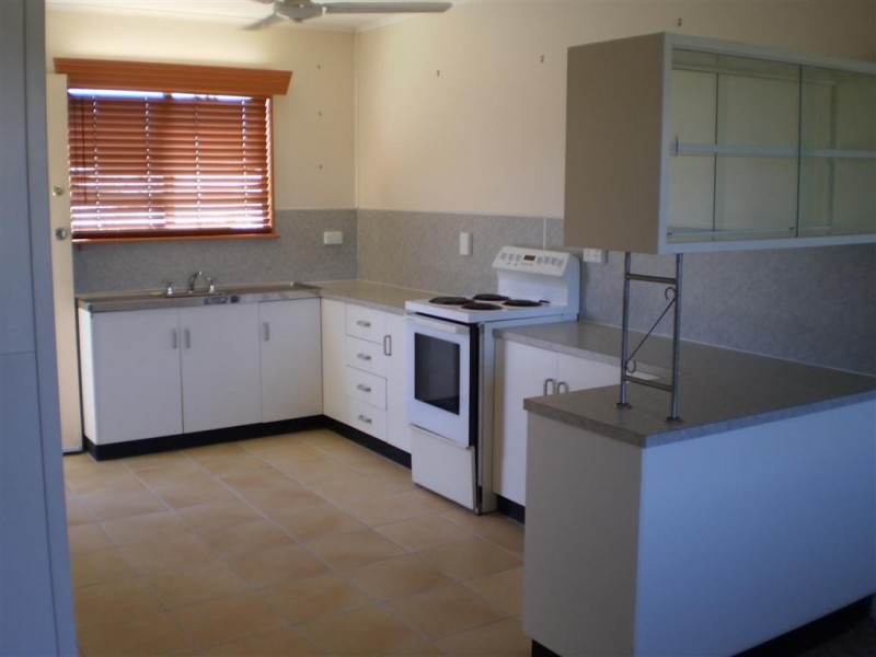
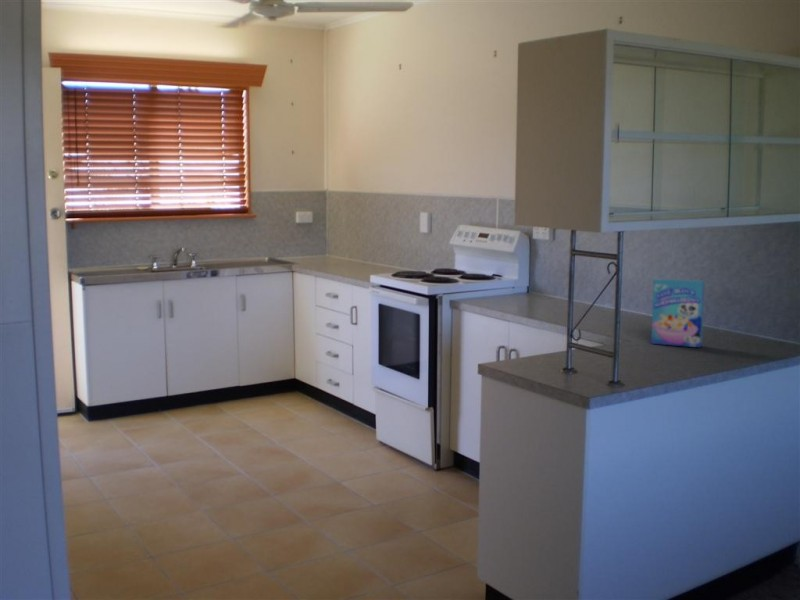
+ cereal box [650,278,706,348]
